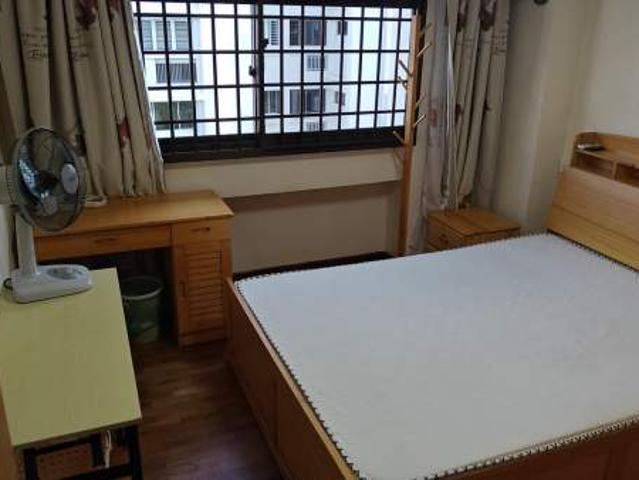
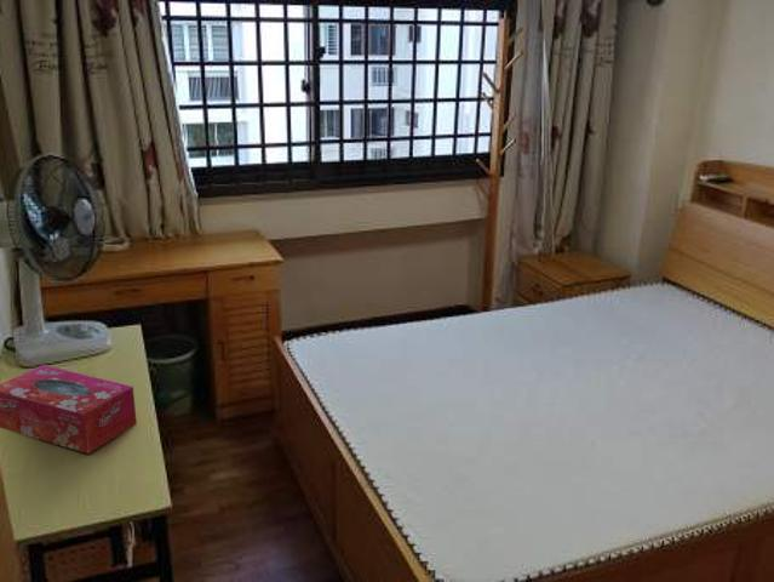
+ tissue box [0,364,138,455]
